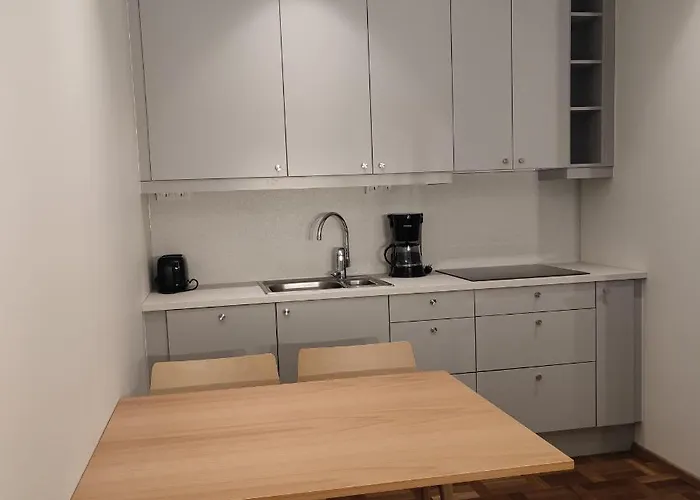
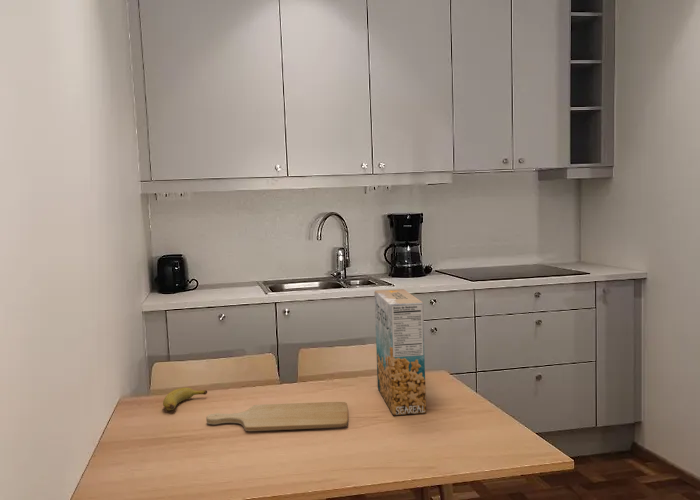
+ cereal box [374,288,427,416]
+ chopping board [205,401,349,432]
+ banana [162,387,208,411]
